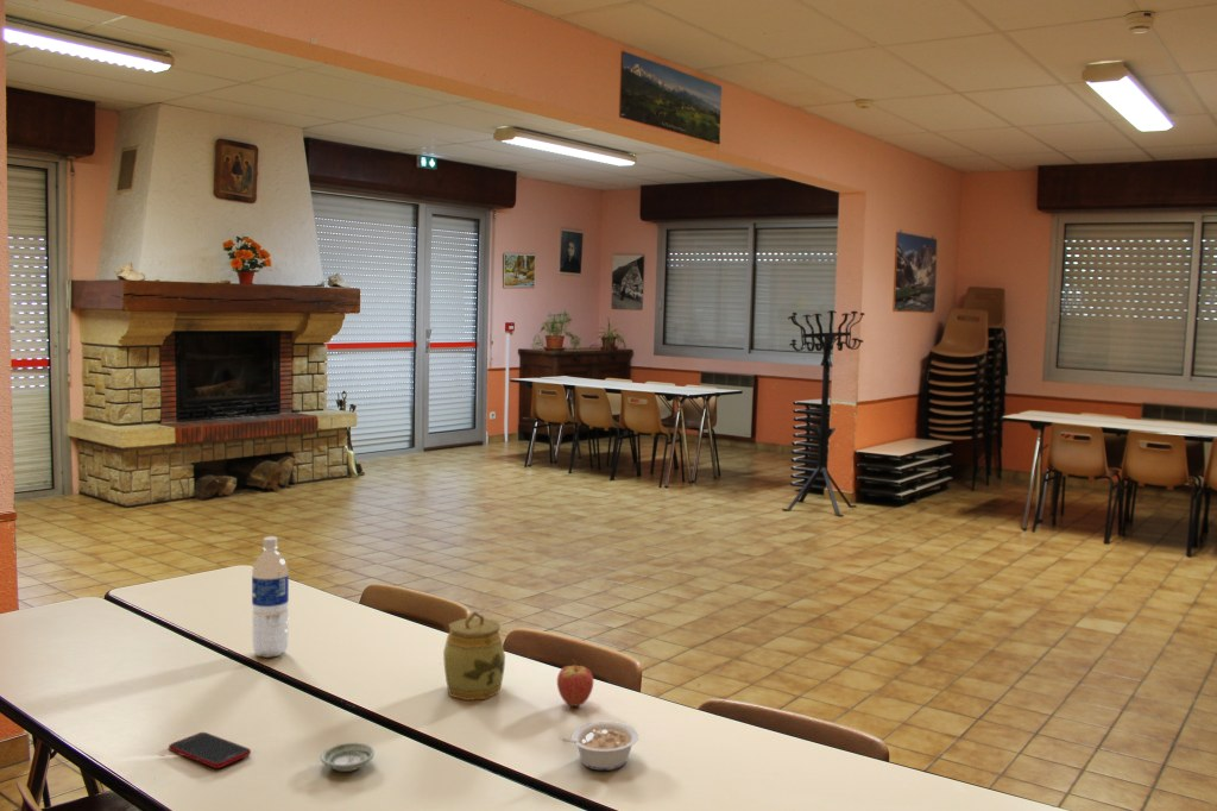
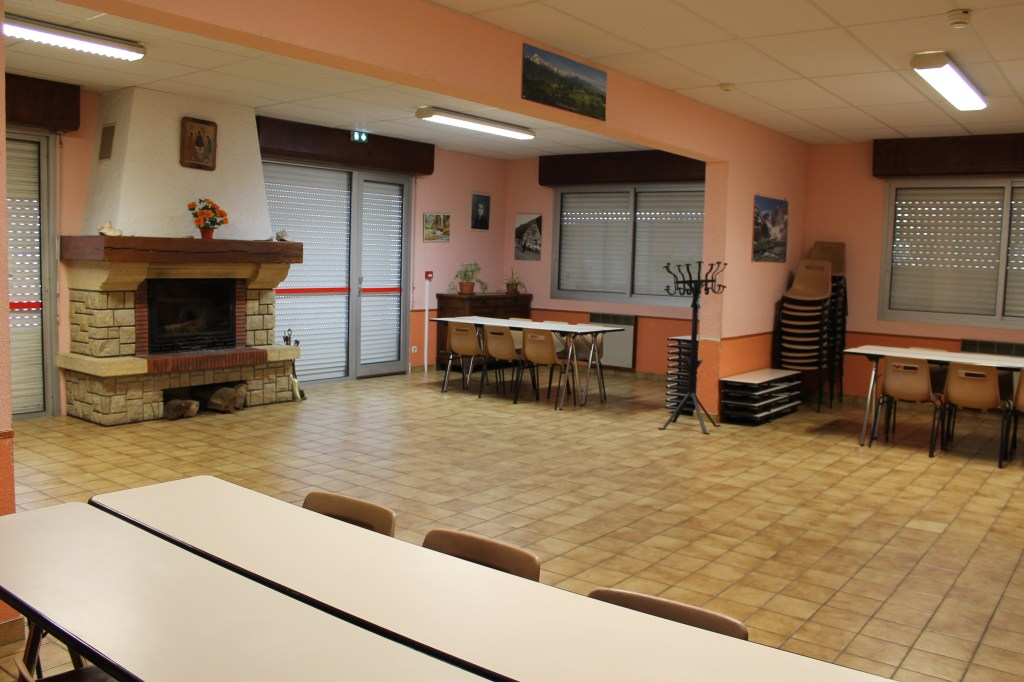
- legume [560,721,639,772]
- jar [442,610,506,702]
- saucer [320,741,376,773]
- cell phone [168,731,252,769]
- fruit [556,658,594,708]
- water bottle [251,536,290,659]
